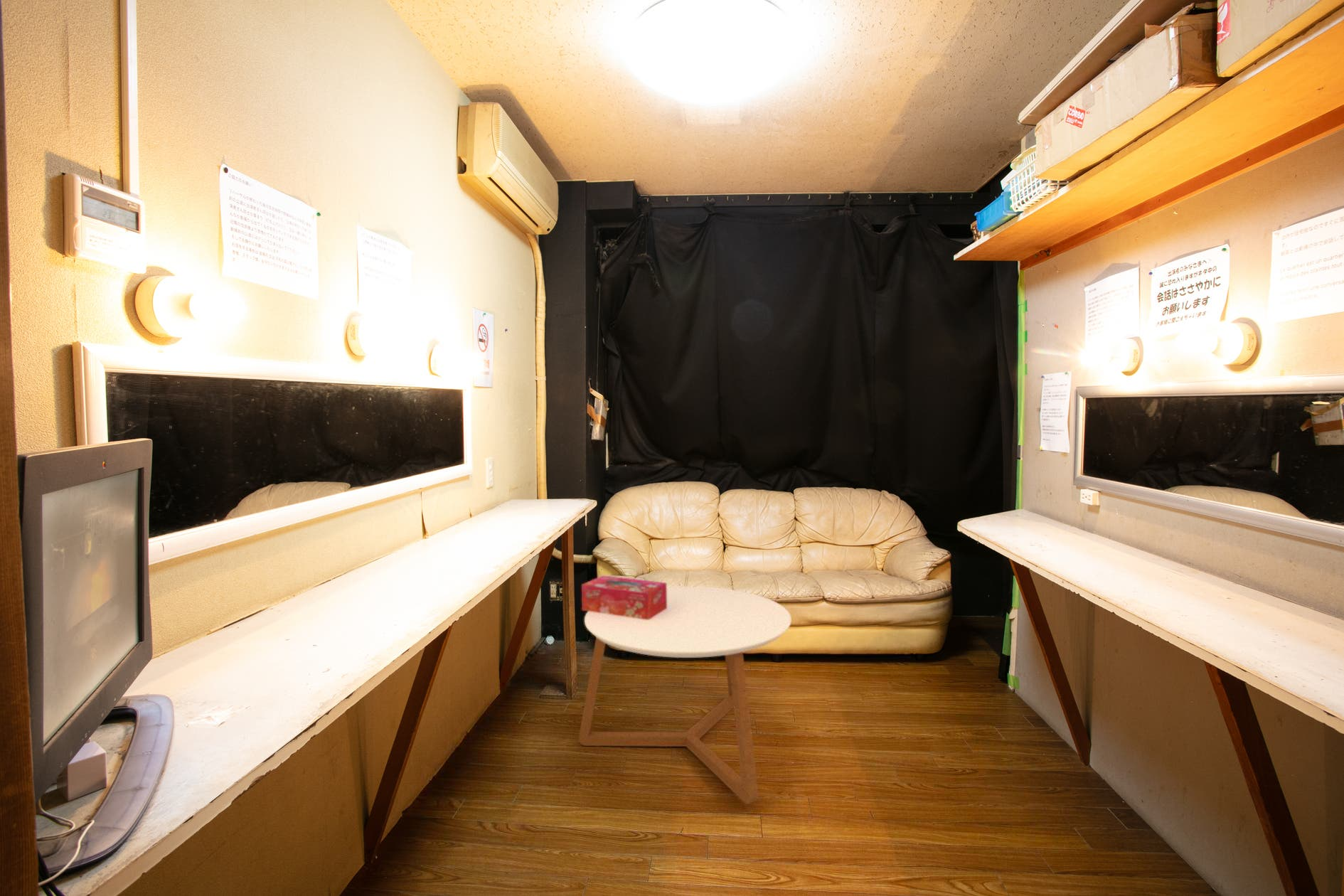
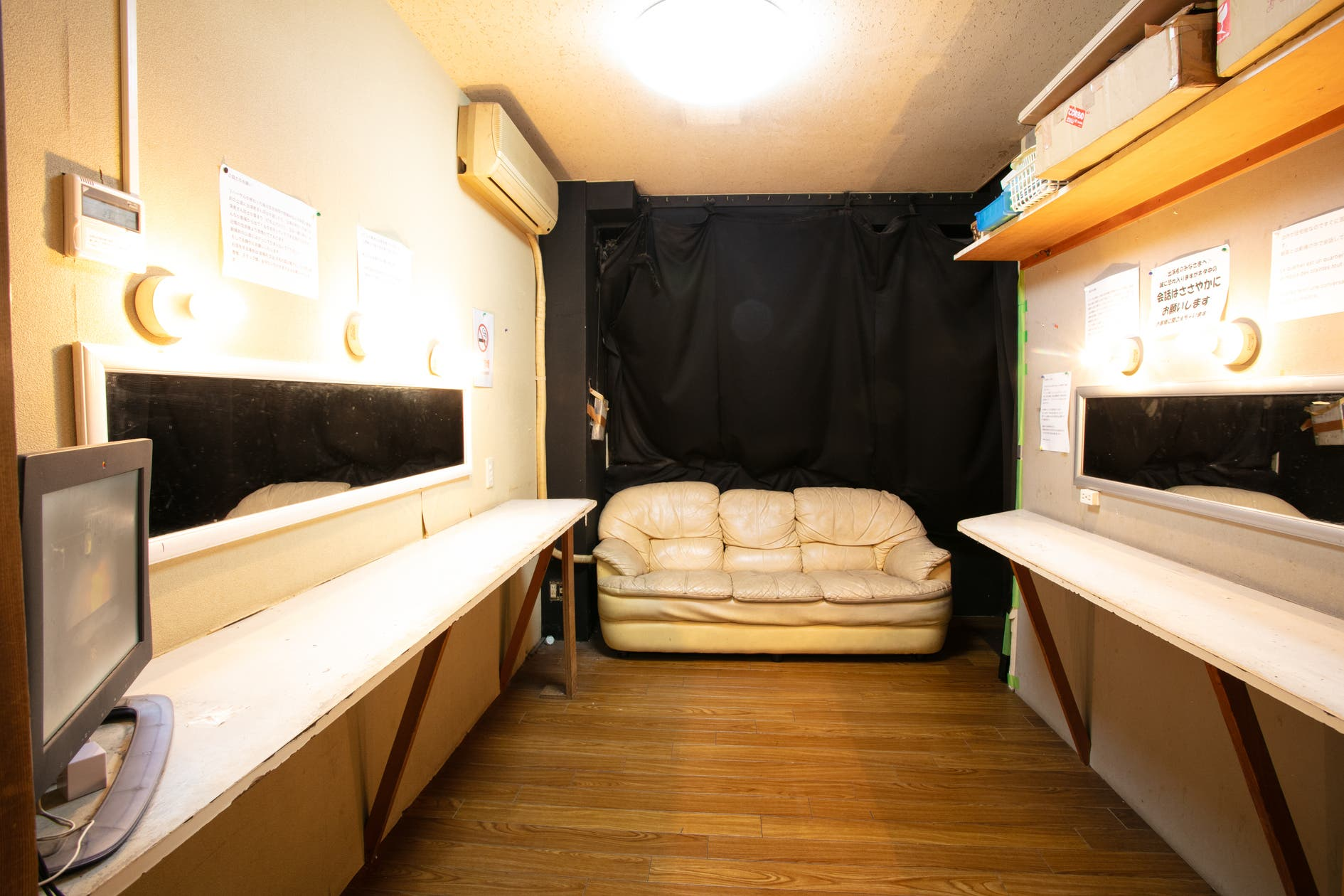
- coffee table [578,586,792,805]
- tissue box [581,575,667,620]
